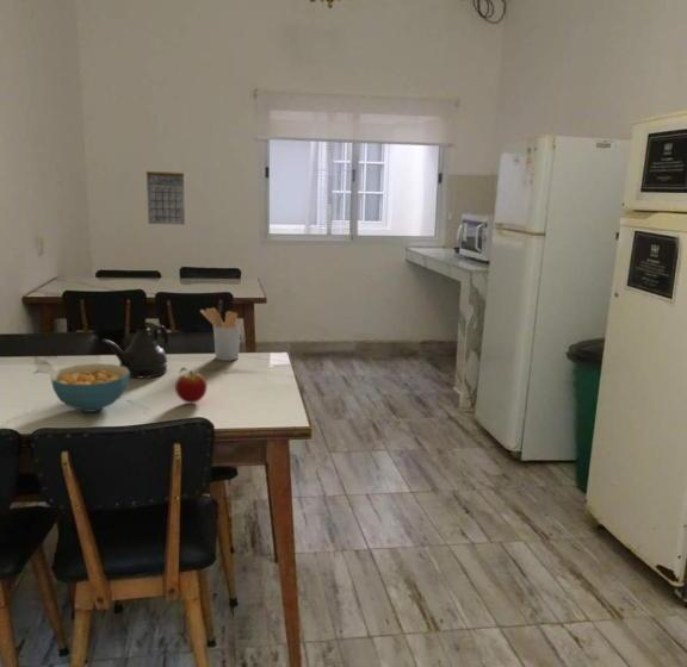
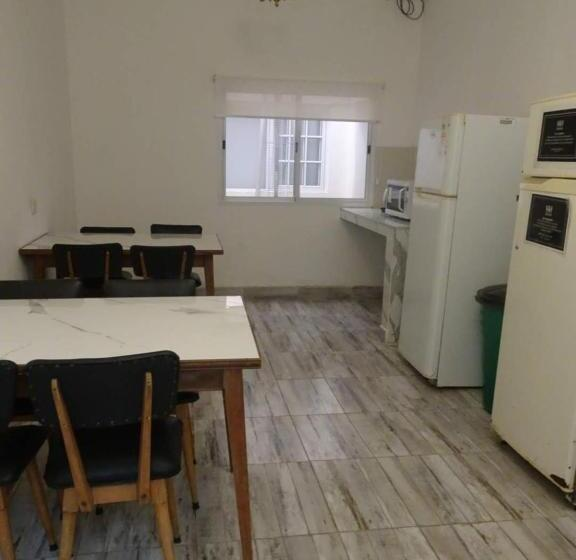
- apple [174,367,208,404]
- teapot [100,324,169,379]
- utensil holder [199,306,242,362]
- cereal bowl [49,362,130,413]
- calendar [146,170,186,226]
